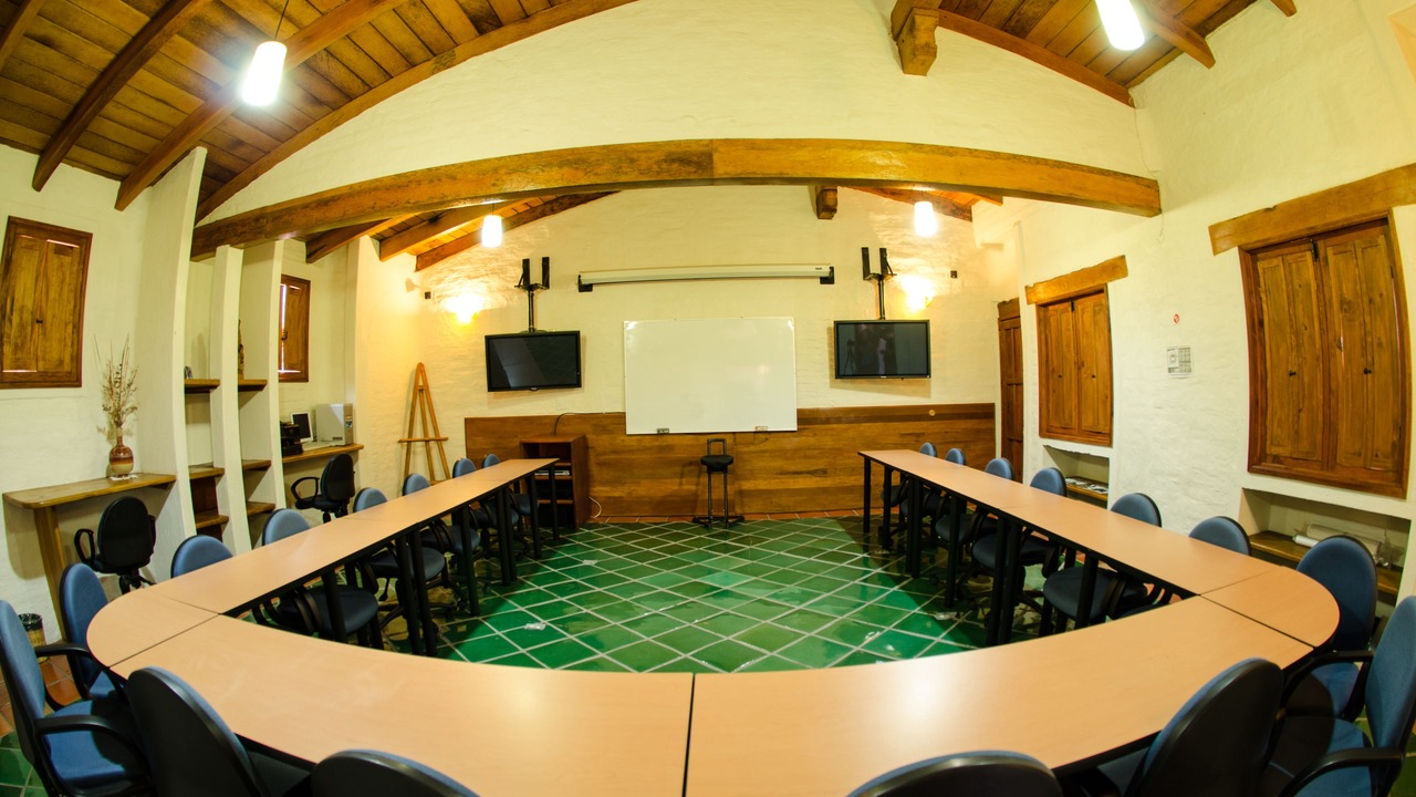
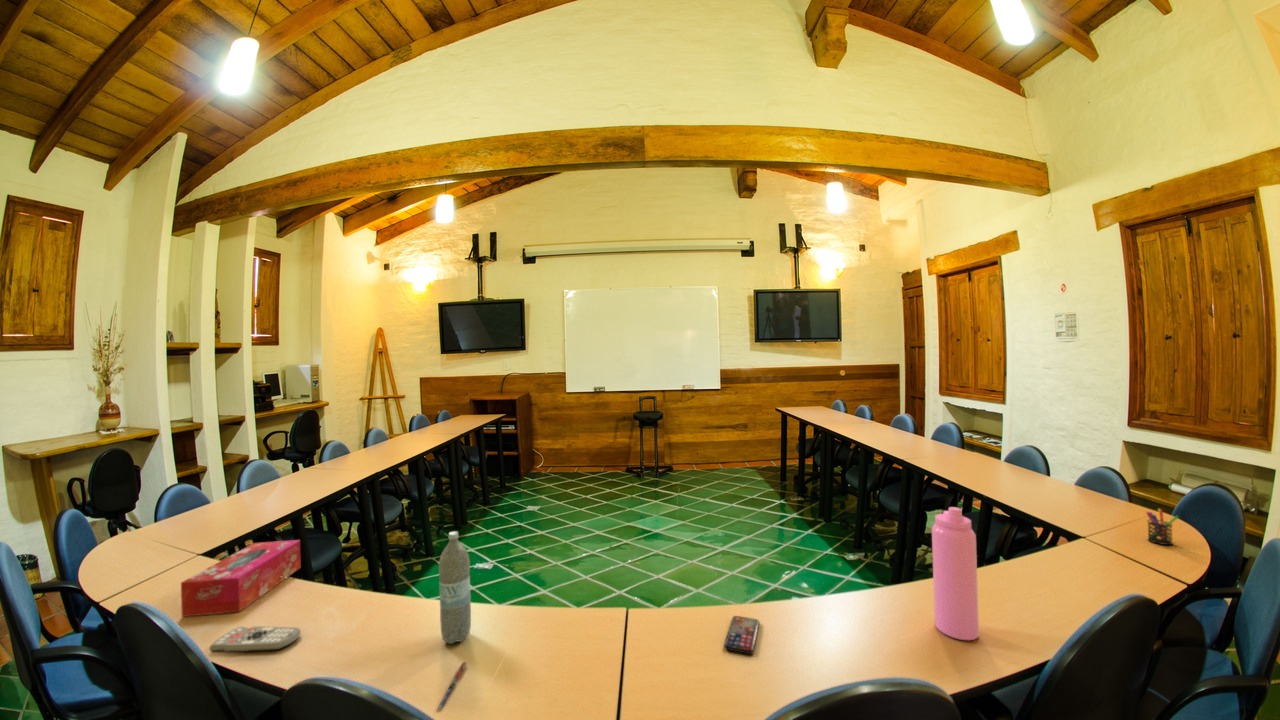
+ tissue box [180,539,302,618]
+ remote control [209,625,302,653]
+ water bottle [438,530,472,645]
+ pen holder [1145,508,1180,546]
+ smartphone [723,615,760,655]
+ water bottle [931,506,980,641]
+ pen [436,661,468,712]
